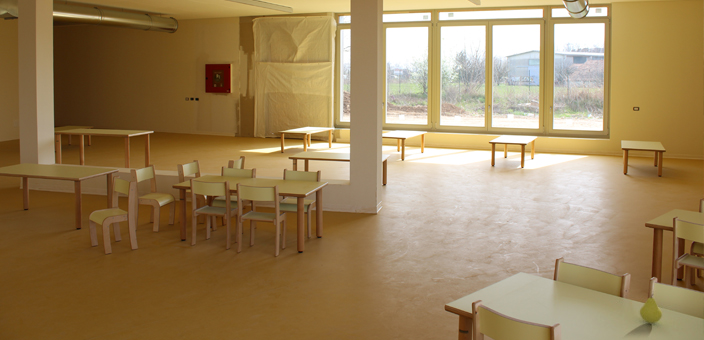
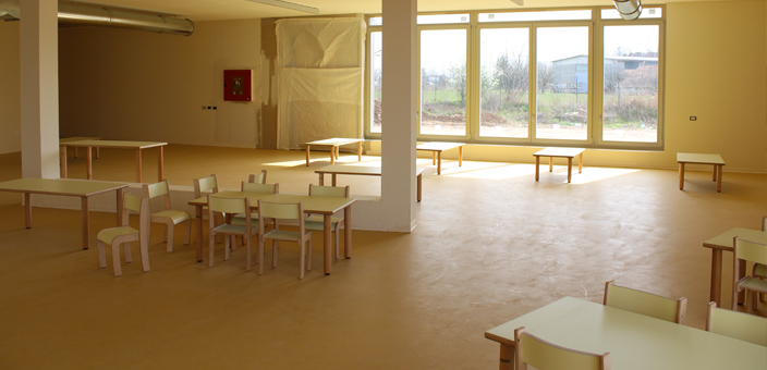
- fruit [639,293,663,324]
